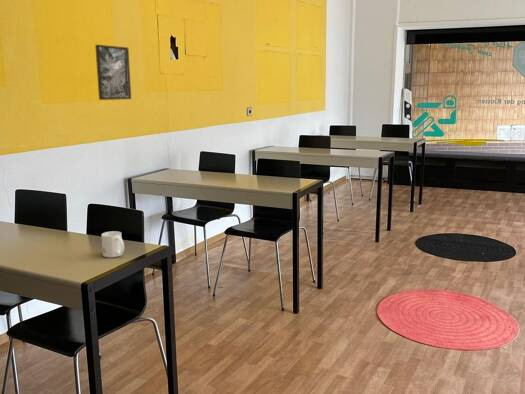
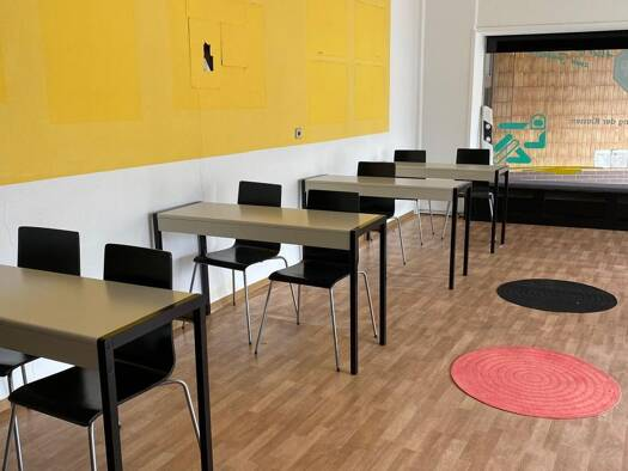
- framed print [94,44,132,101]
- mug [101,230,125,258]
